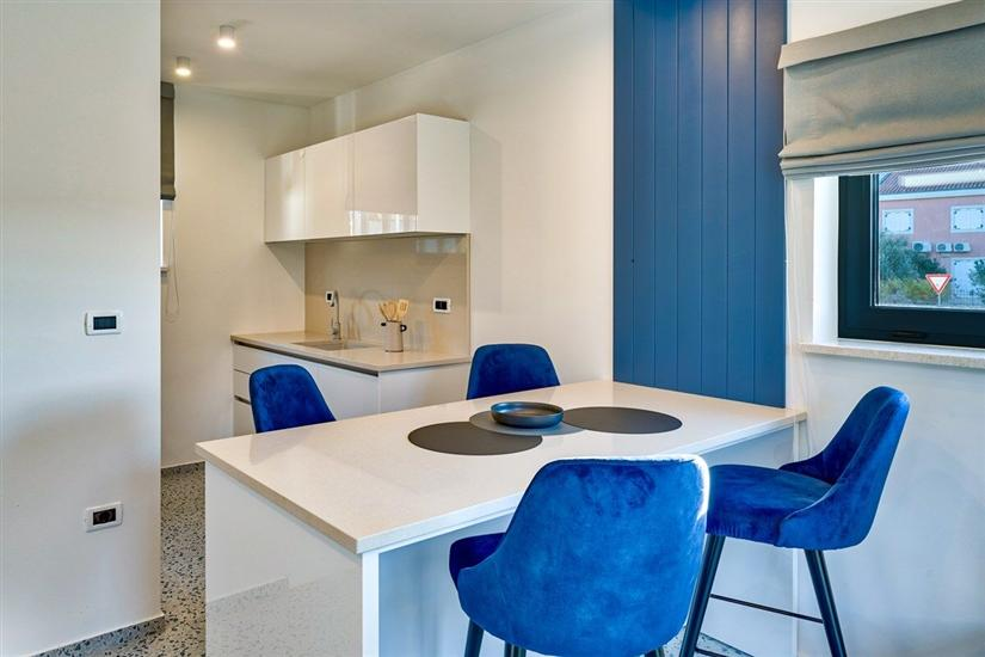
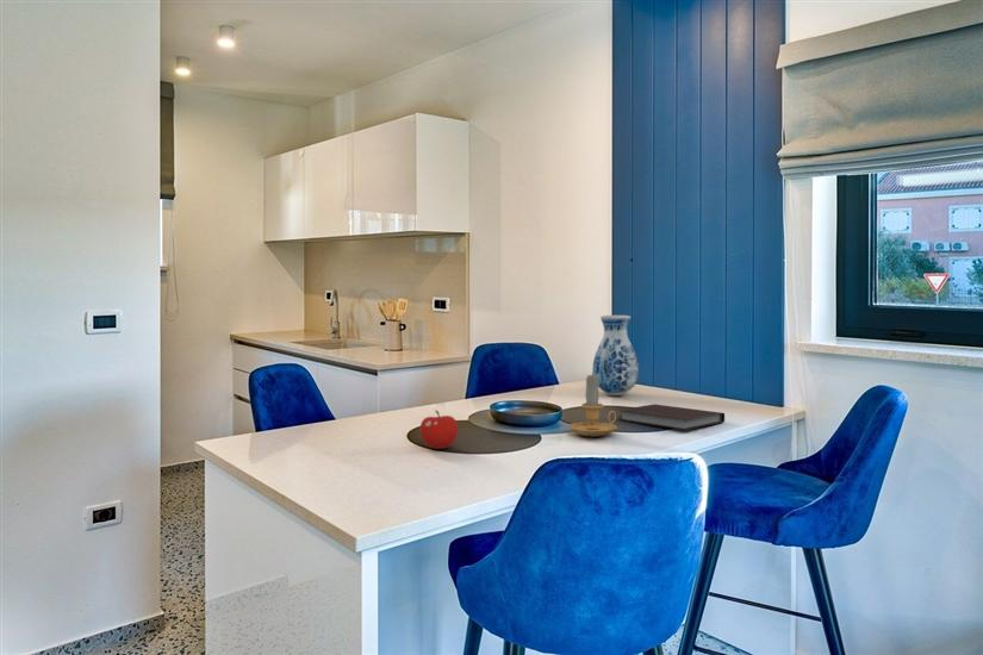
+ notebook [616,404,726,431]
+ fruit [418,410,459,450]
+ candle [567,370,618,438]
+ vase [592,314,640,397]
